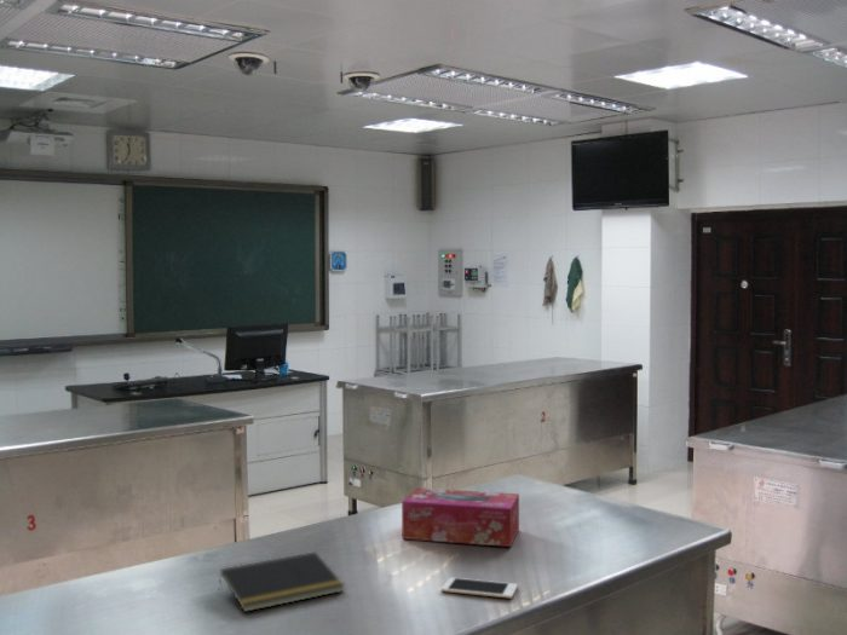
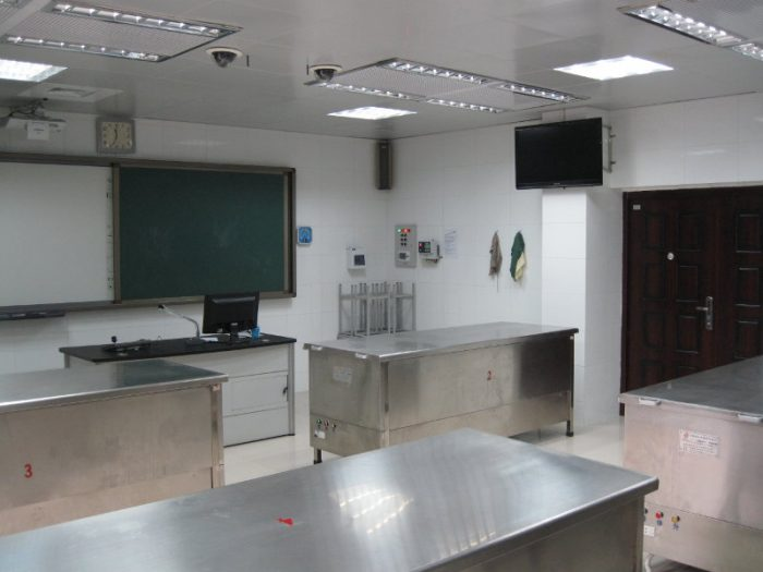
- notepad [218,550,346,613]
- cell phone [440,577,519,600]
- tissue box [401,487,520,548]
